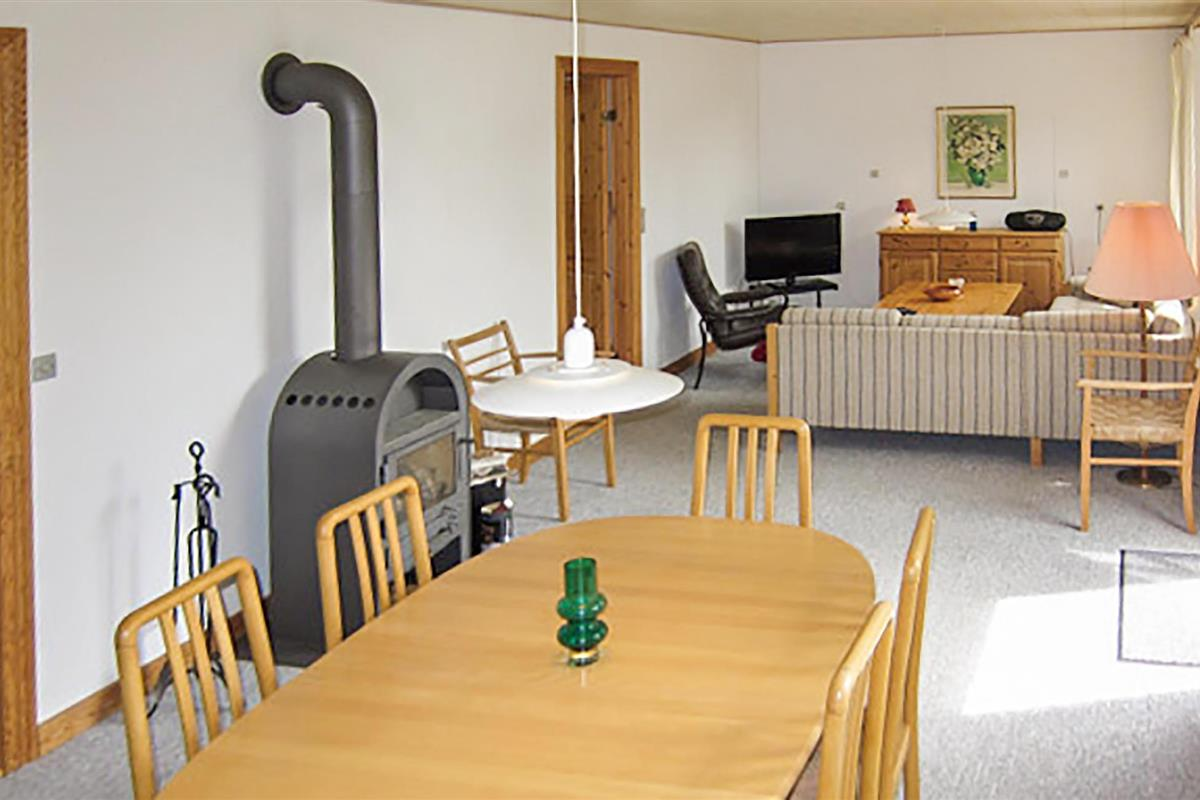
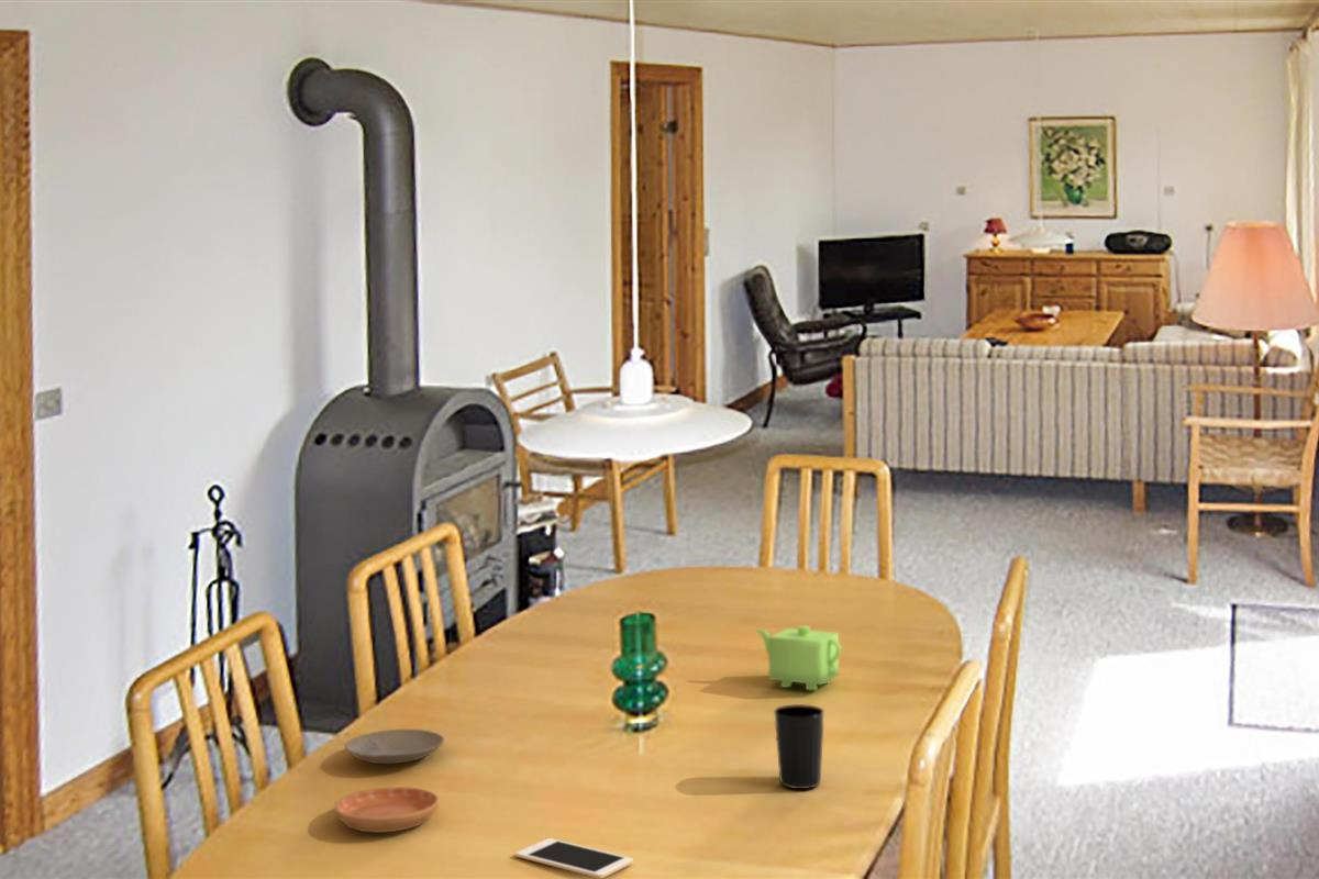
+ plate [344,728,445,765]
+ cup [773,703,825,790]
+ teapot [754,625,843,691]
+ saucer [333,786,441,834]
+ cell phone [514,837,634,879]
